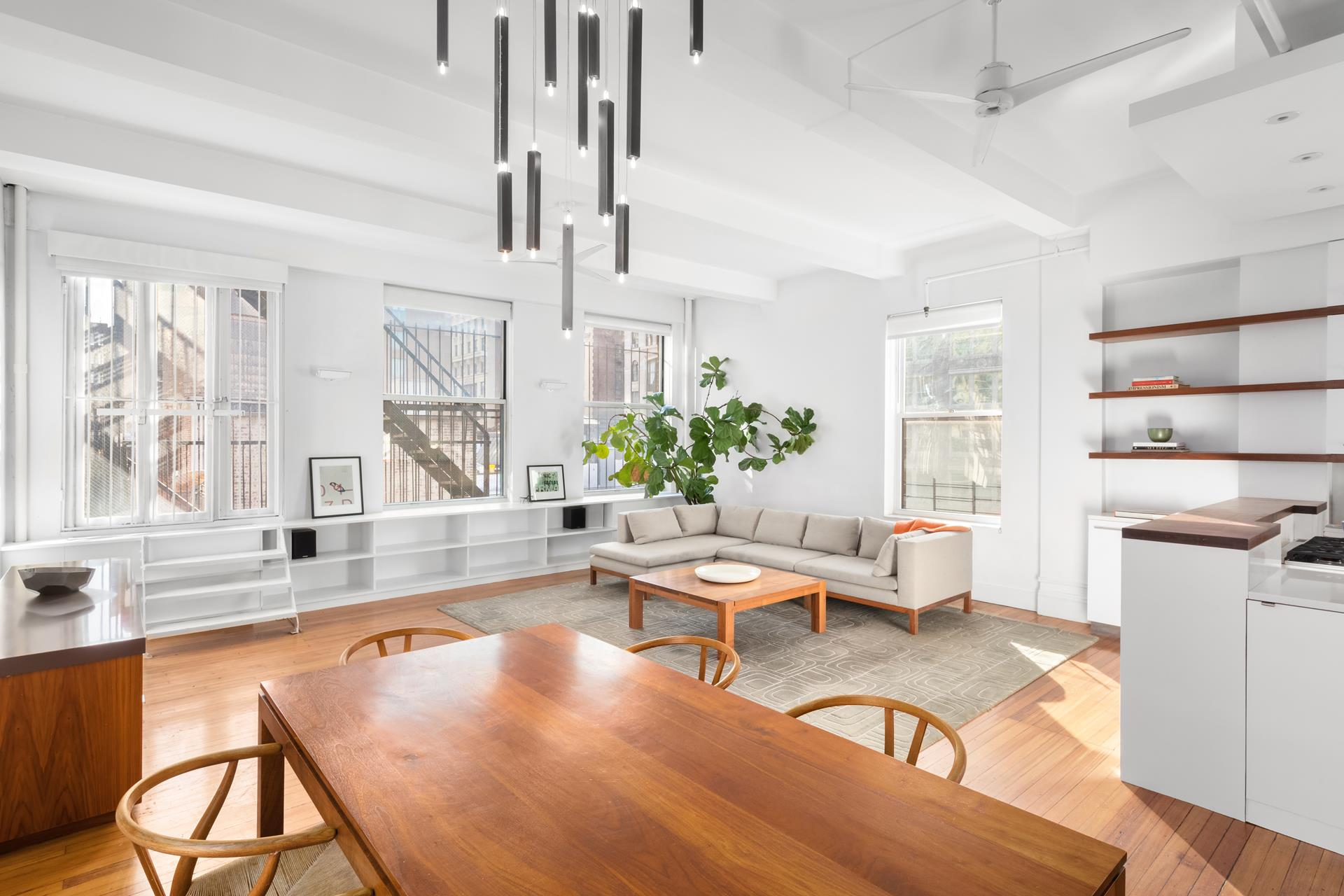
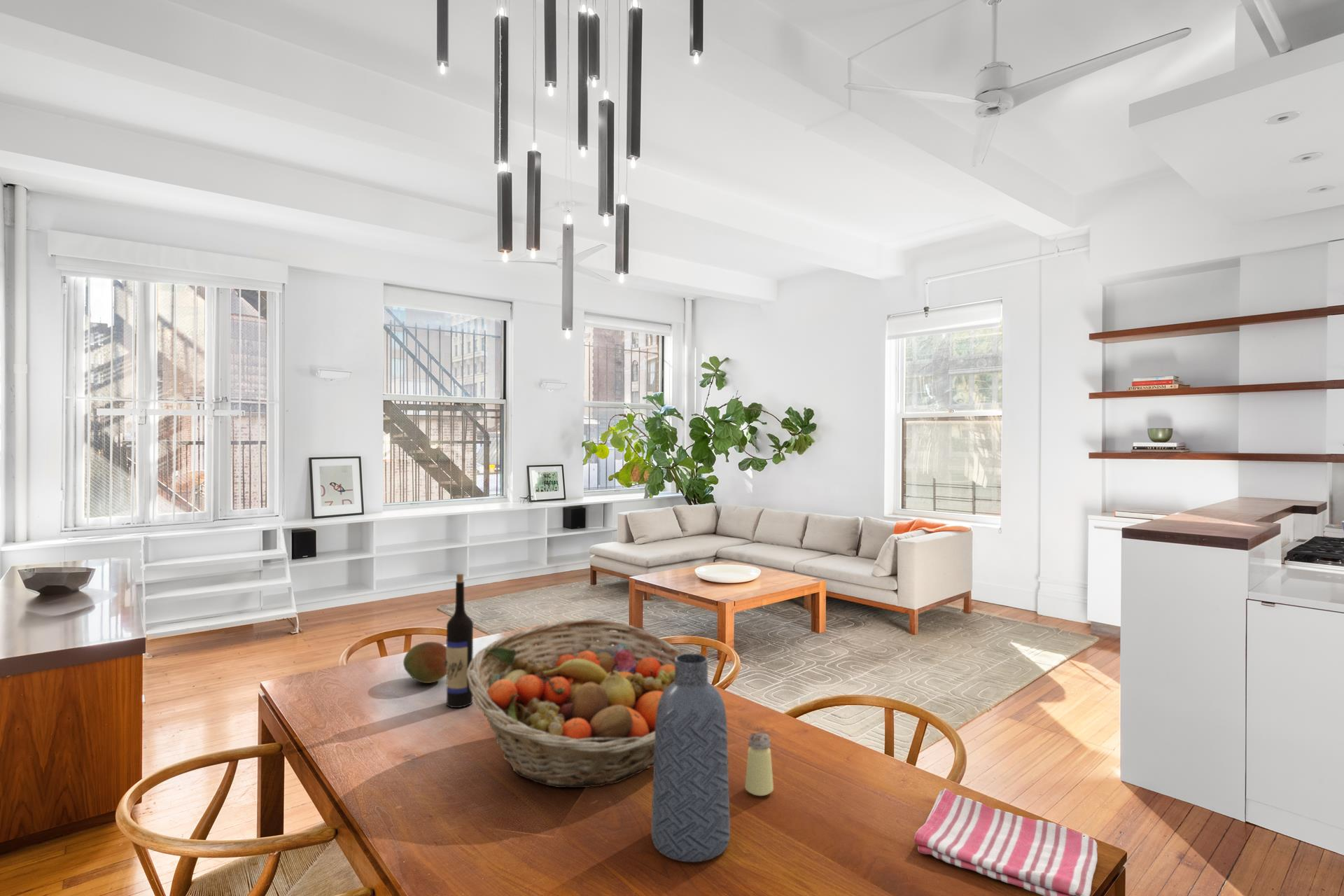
+ fruit [402,641,447,684]
+ dish towel [914,787,1098,896]
+ wine bottle [446,573,474,708]
+ vase [650,653,731,863]
+ saltshaker [744,731,774,797]
+ fruit basket [467,618,686,788]
